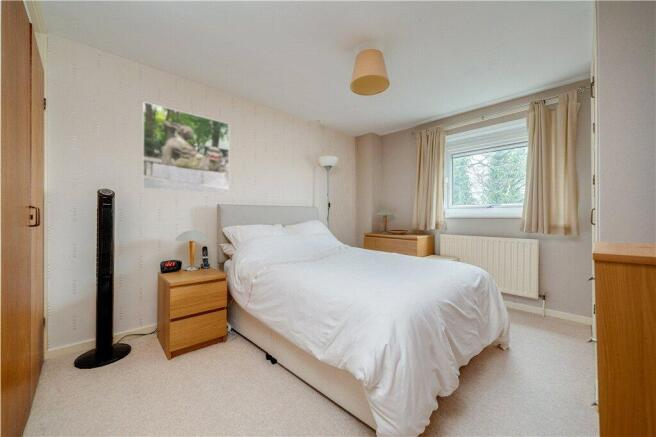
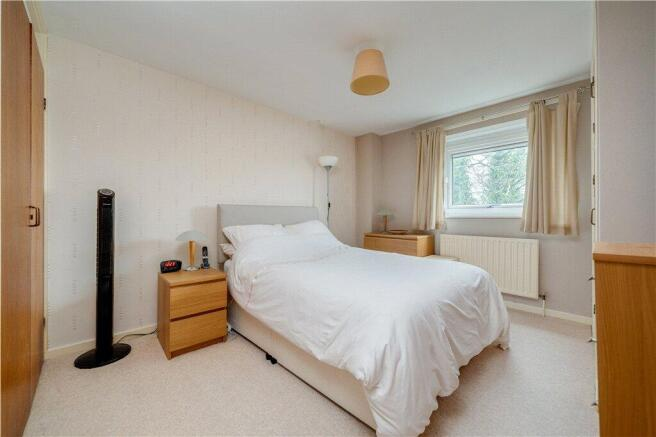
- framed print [141,101,230,195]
